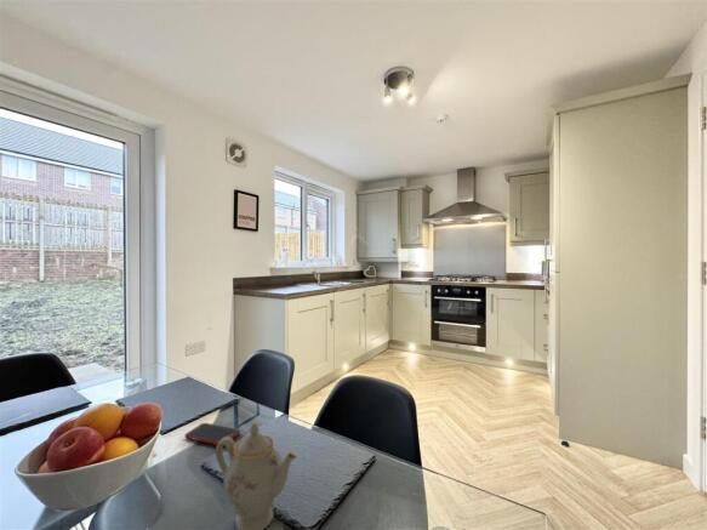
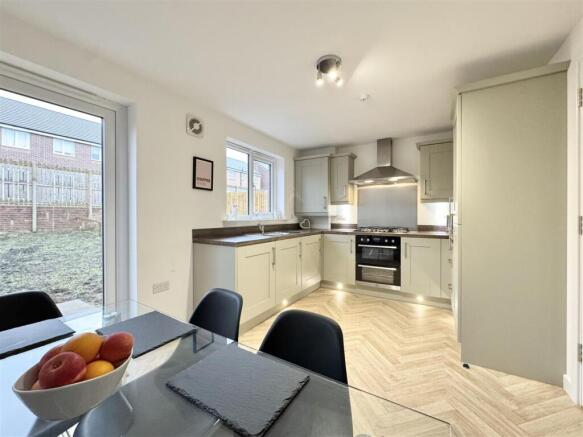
- chinaware [215,421,298,530]
- cell phone [183,422,241,448]
